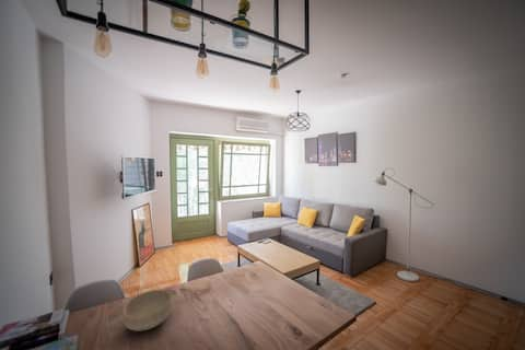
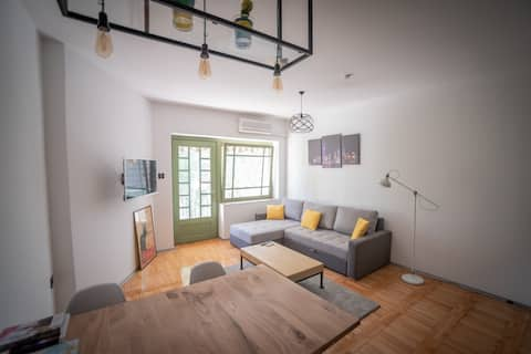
- bowl [121,289,174,332]
